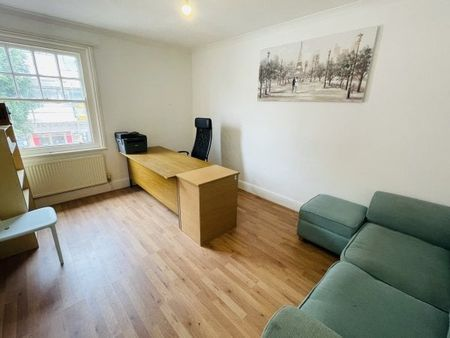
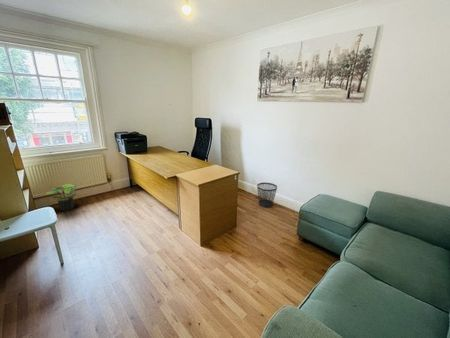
+ wastebasket [256,182,278,208]
+ potted plant [45,182,77,212]
